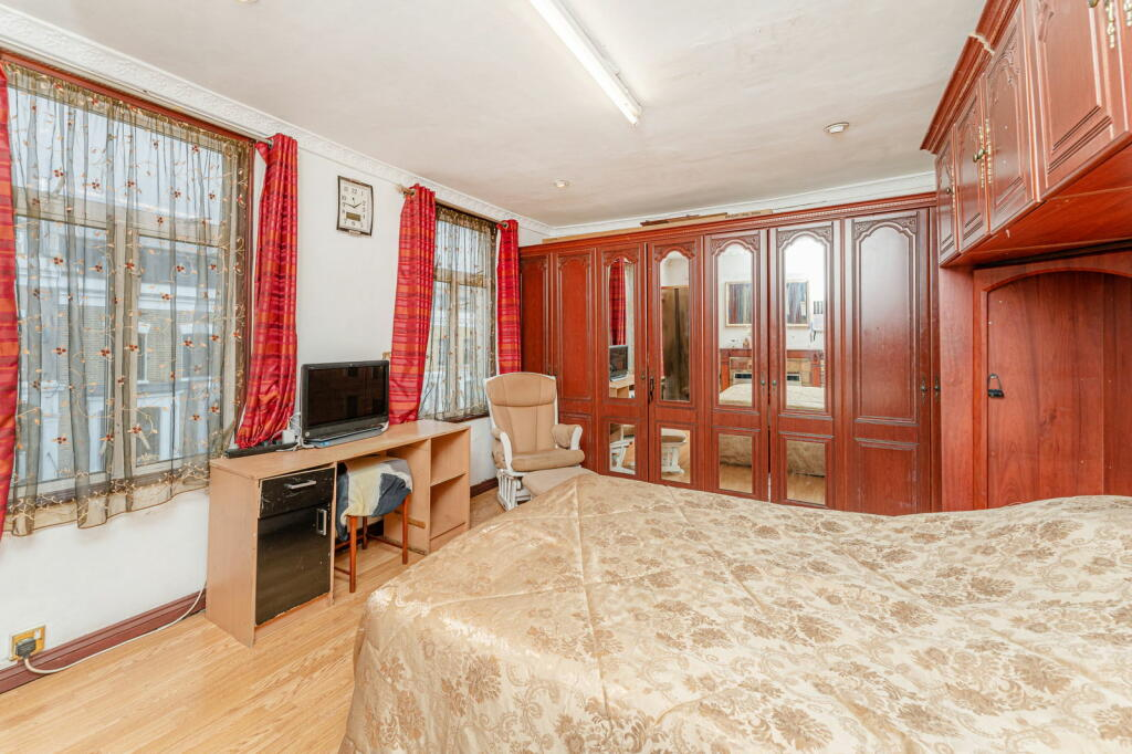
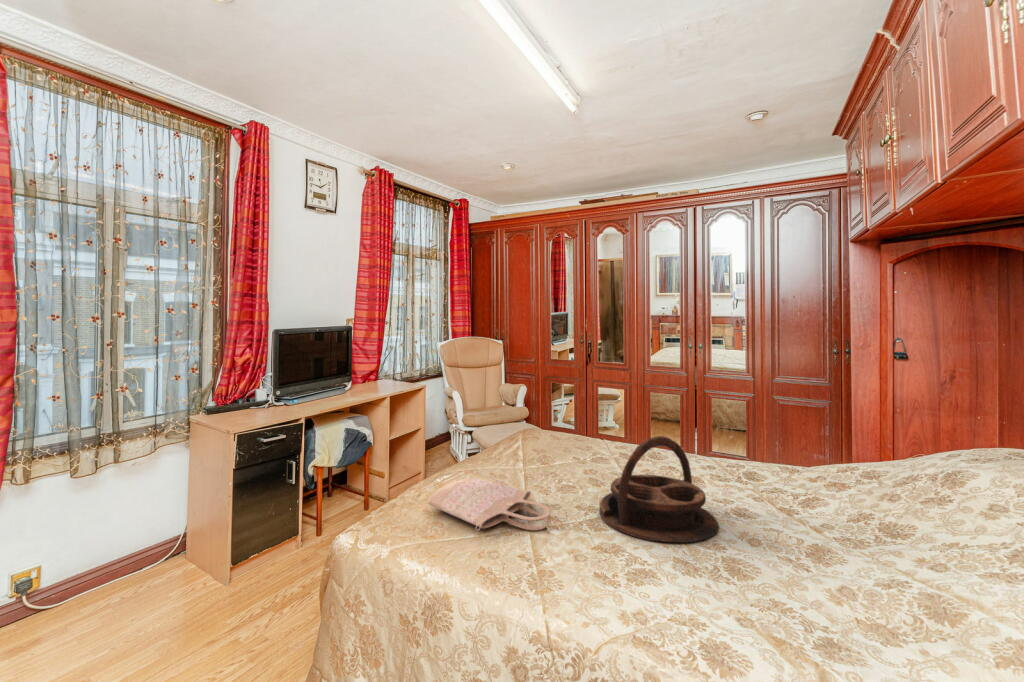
+ serving tray [598,435,720,544]
+ shopping bag [427,477,552,532]
